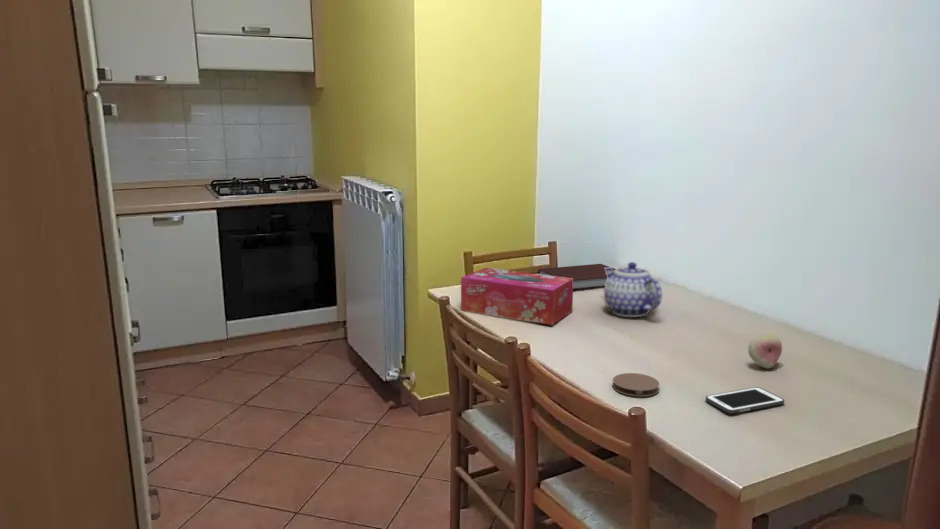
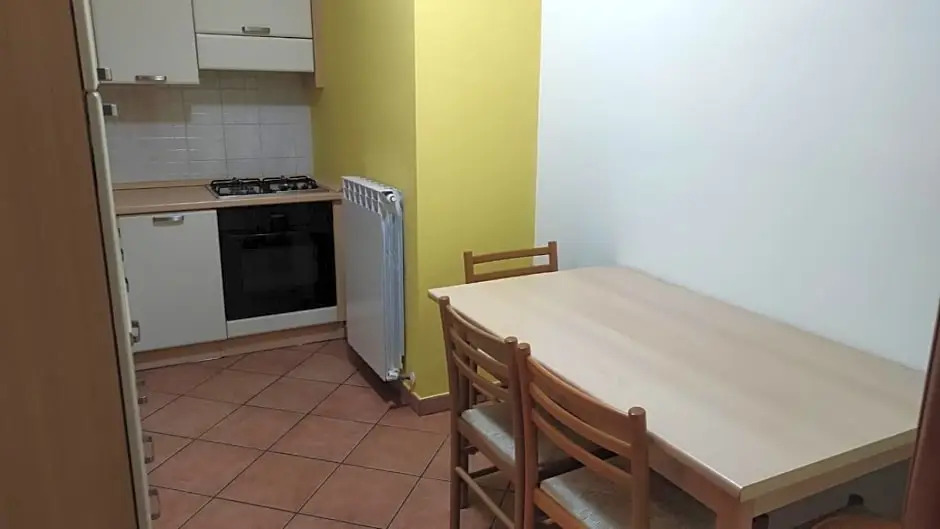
- notebook [537,263,616,290]
- fruit [747,333,783,369]
- cell phone [705,386,785,415]
- tissue box [460,267,574,326]
- coaster [611,372,660,398]
- teapot [603,261,663,318]
